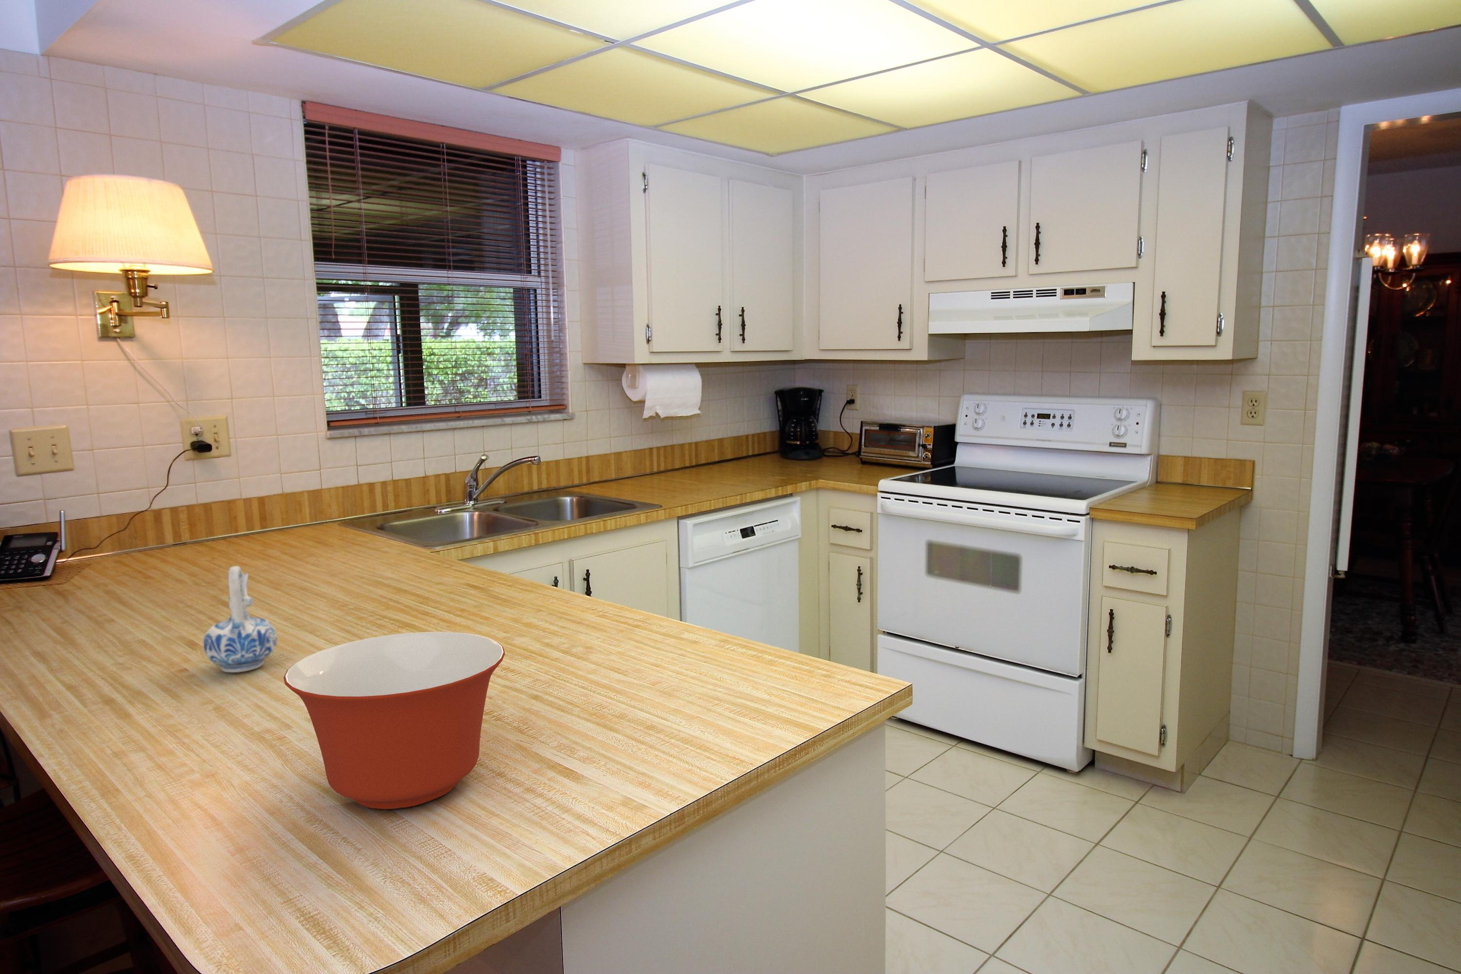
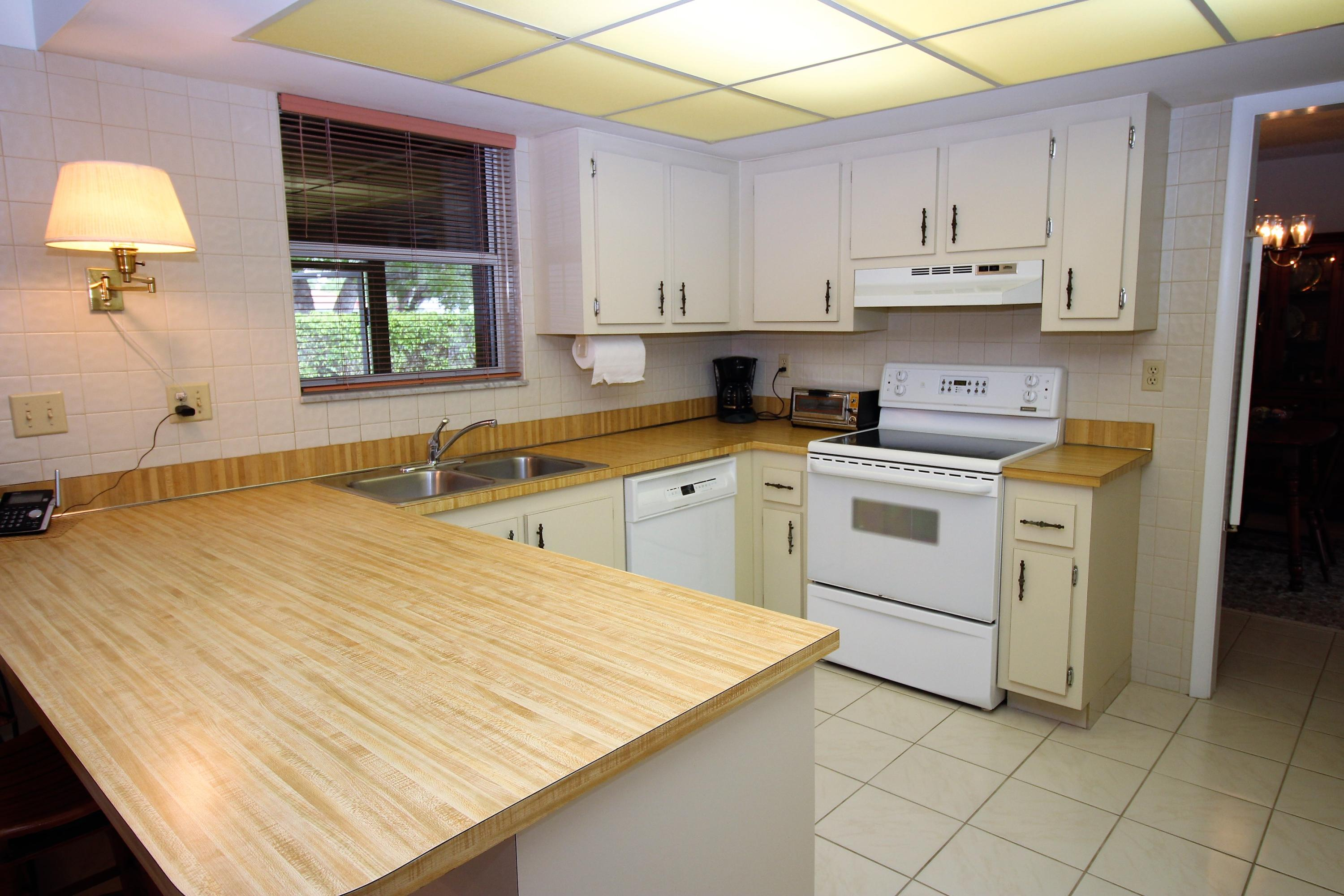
- mixing bowl [283,632,505,810]
- ceramic pitcher [203,565,277,673]
